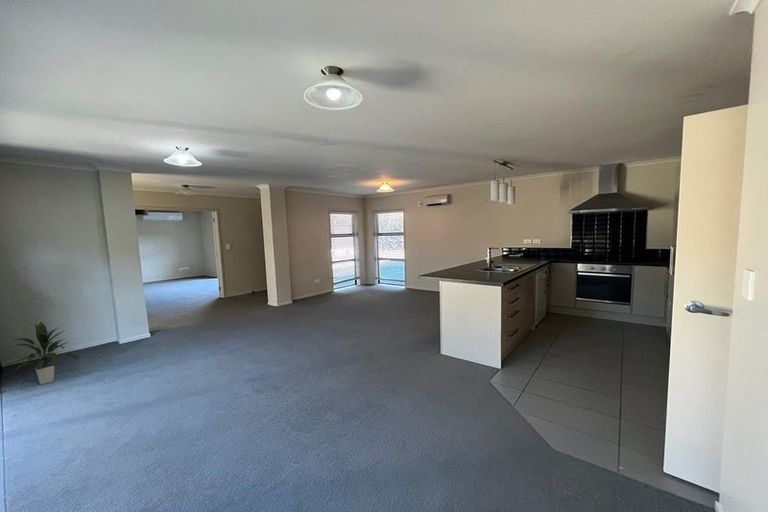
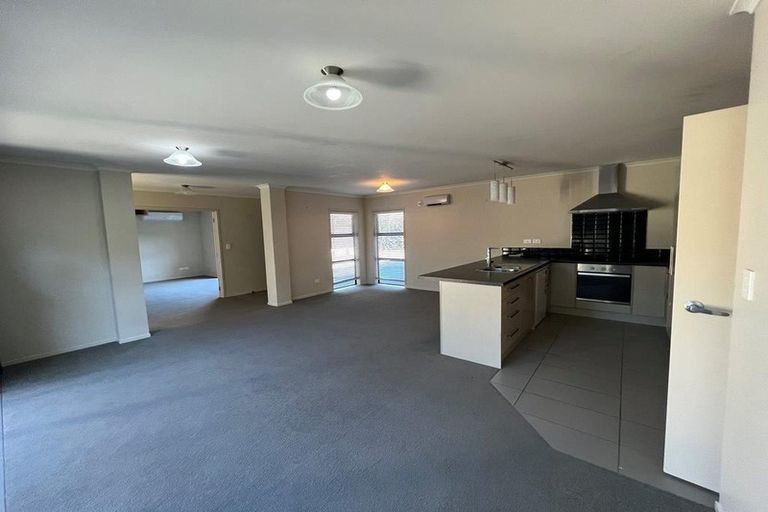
- indoor plant [9,321,82,385]
